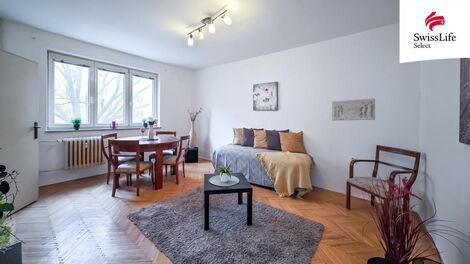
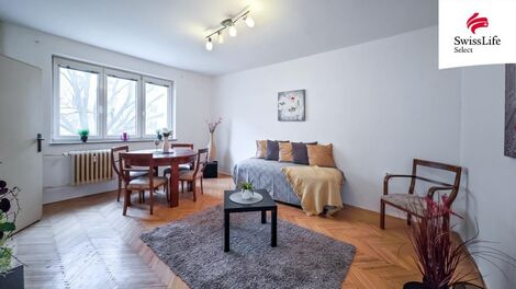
- relief sculpture [331,98,376,122]
